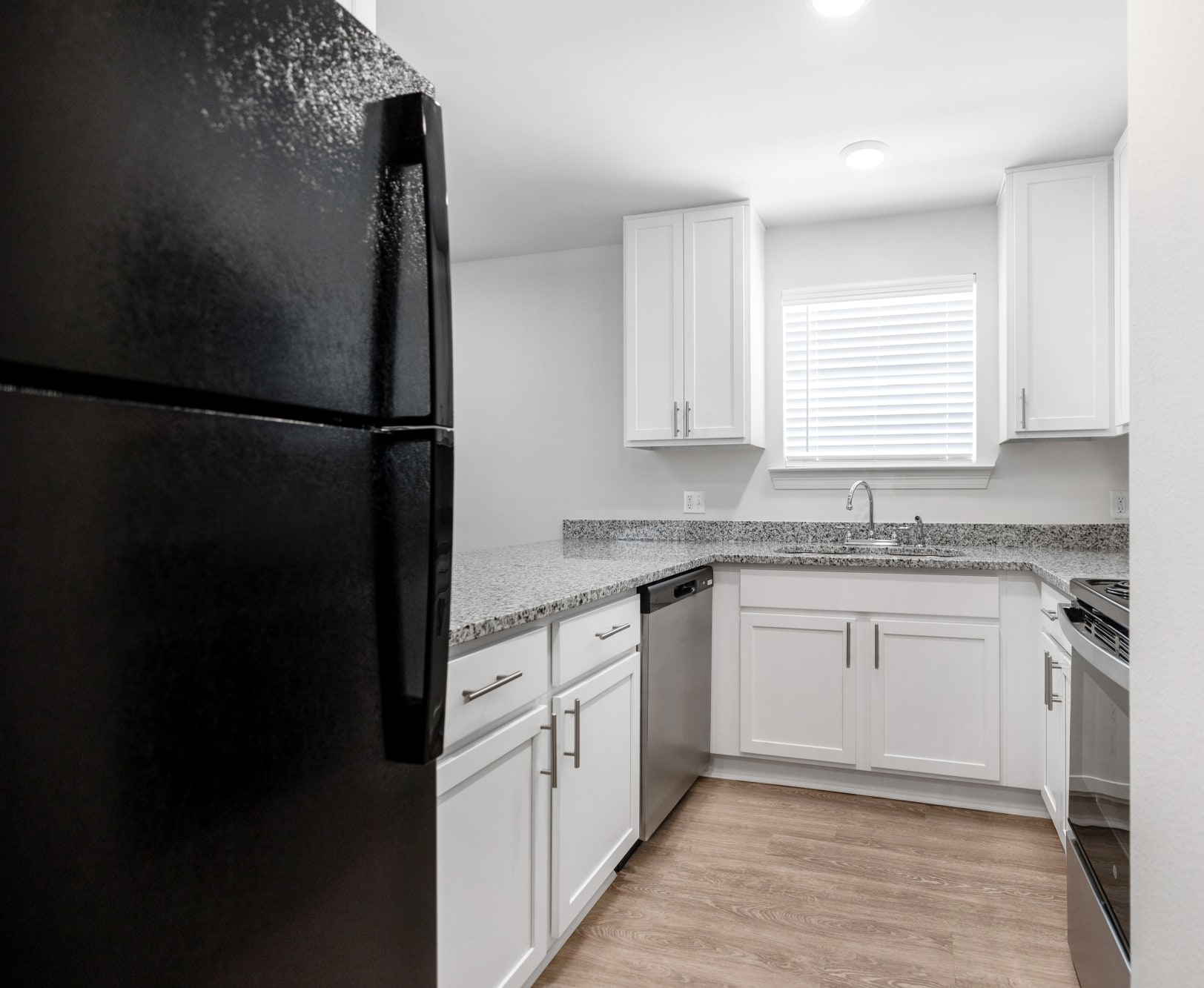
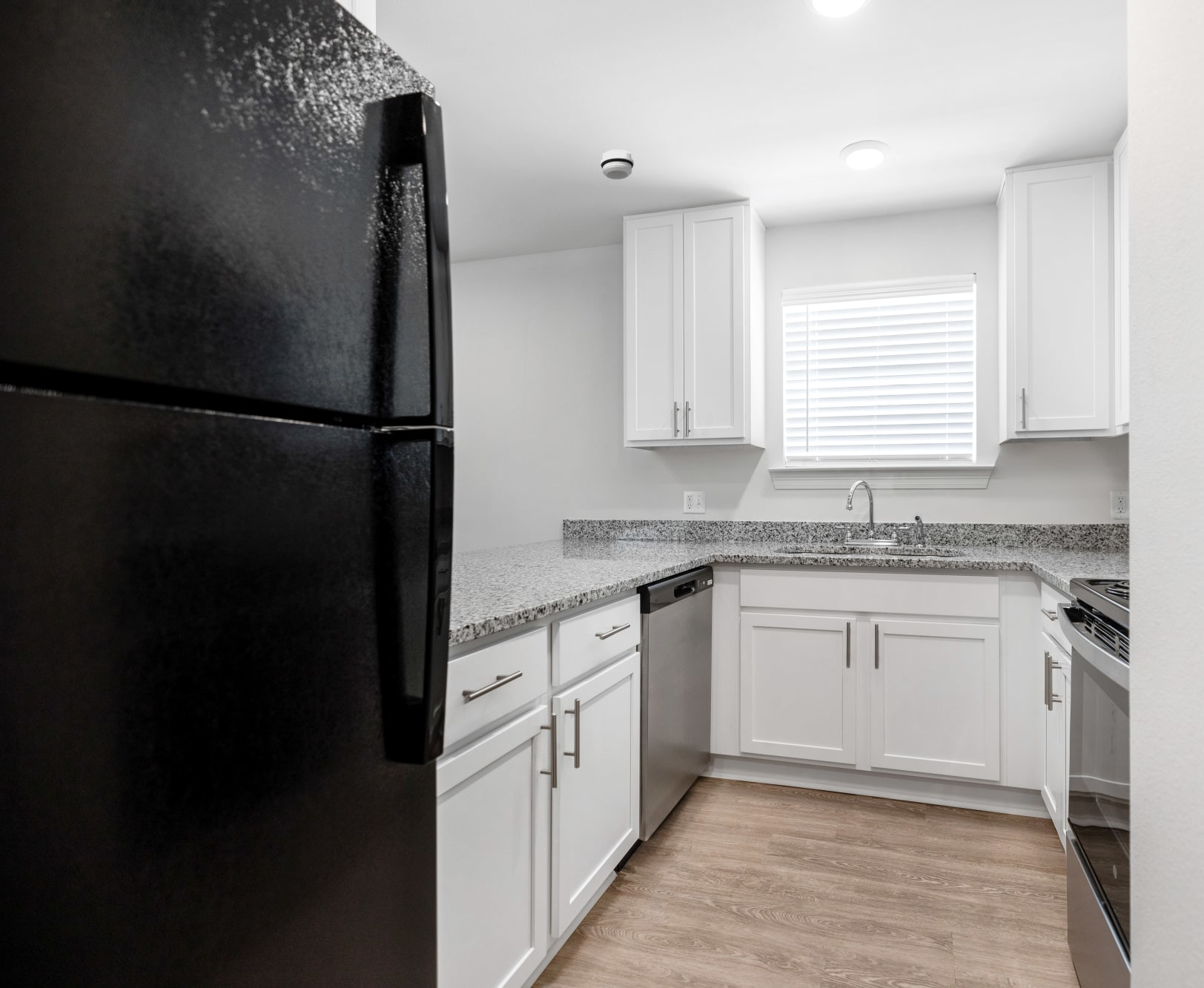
+ smoke detector [600,149,635,180]
